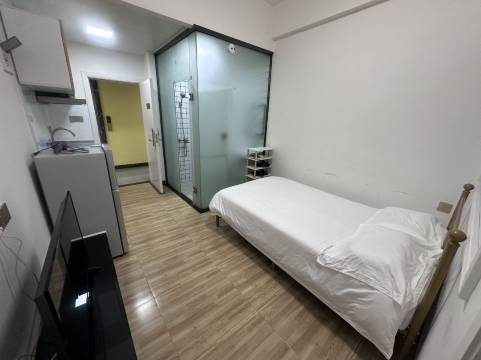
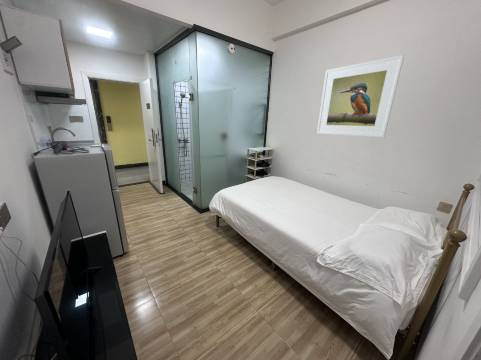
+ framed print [316,54,405,138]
